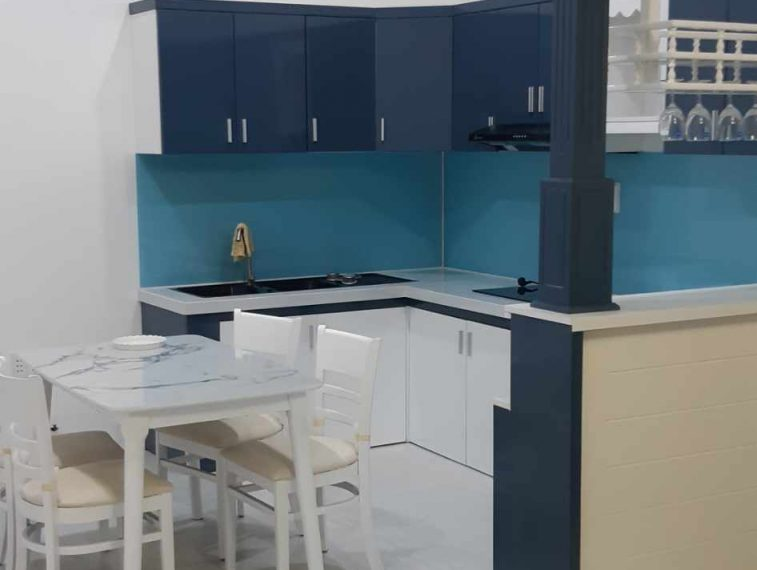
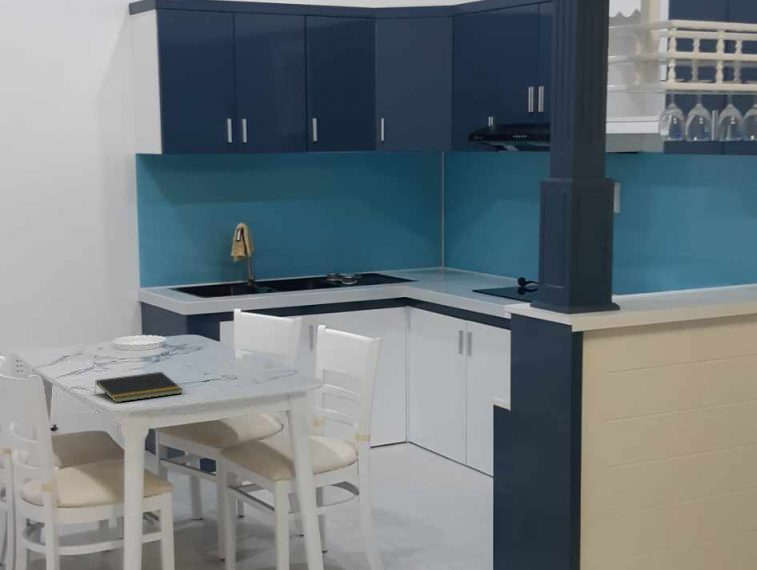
+ notepad [93,371,184,403]
